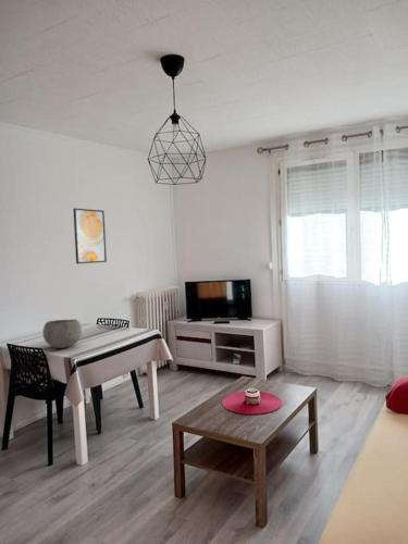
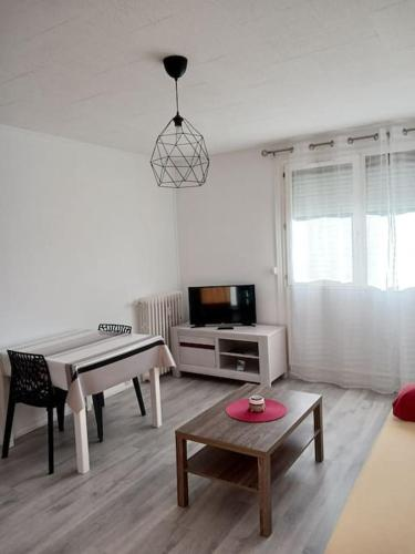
- bowl [42,319,83,349]
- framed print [72,208,108,264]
